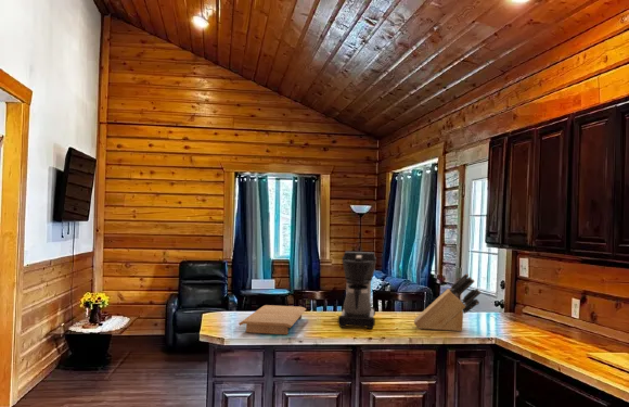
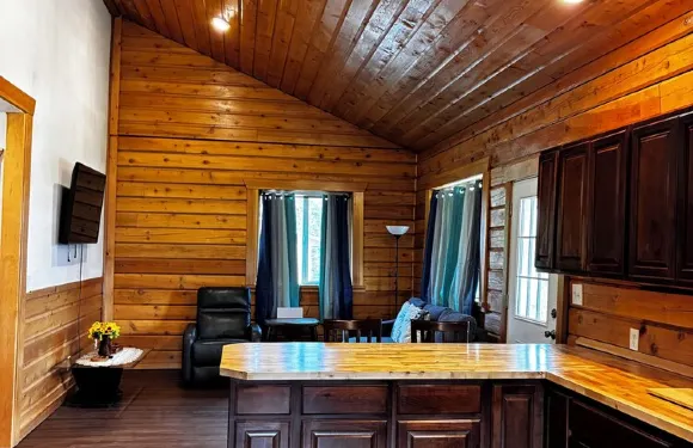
- knife block [413,272,482,332]
- coffee maker [337,251,377,330]
- cutting board [238,304,307,335]
